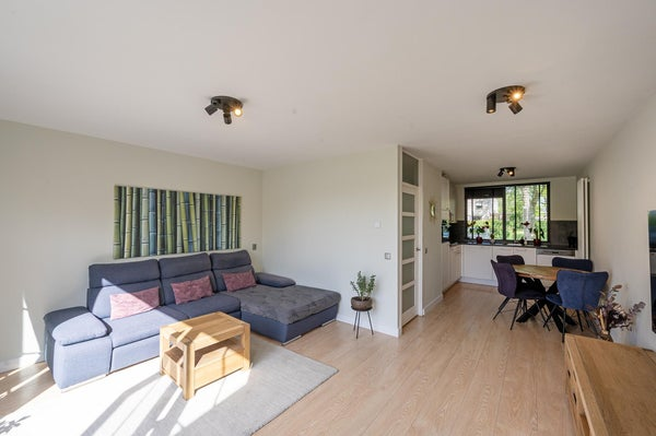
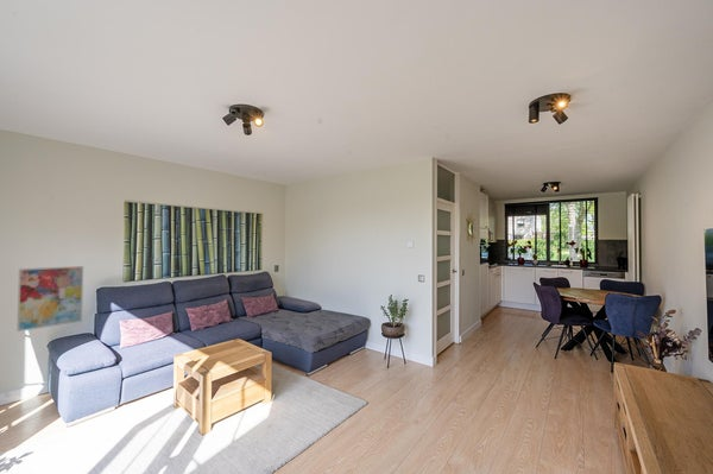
+ wall art [15,265,84,333]
